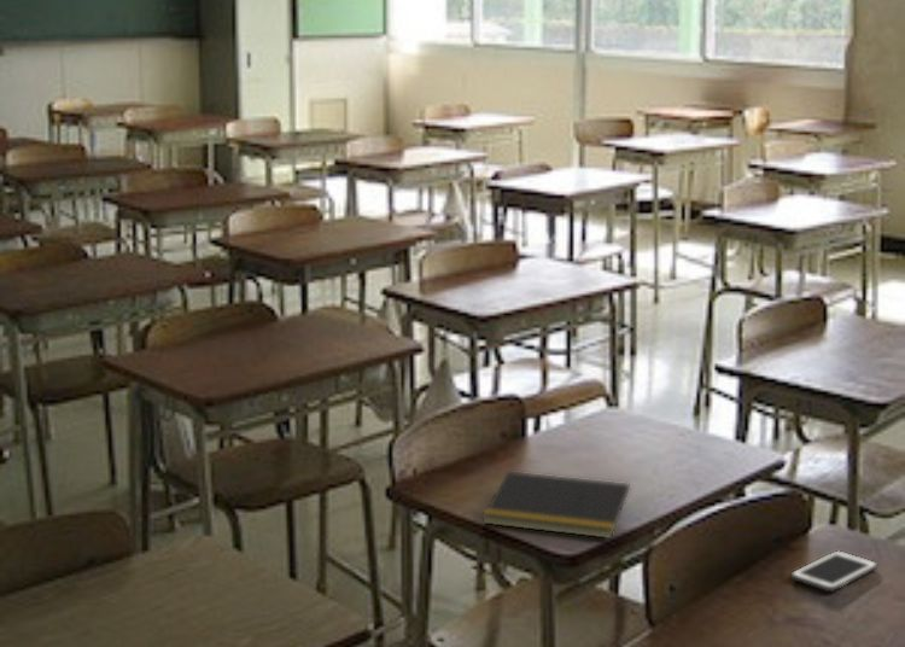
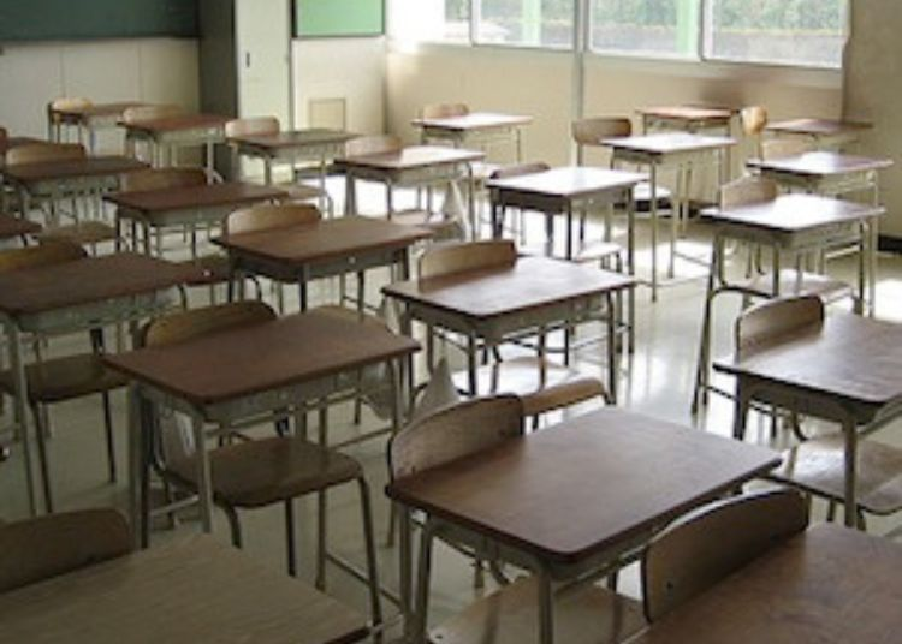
- cell phone [789,549,878,593]
- notepad [481,471,631,540]
